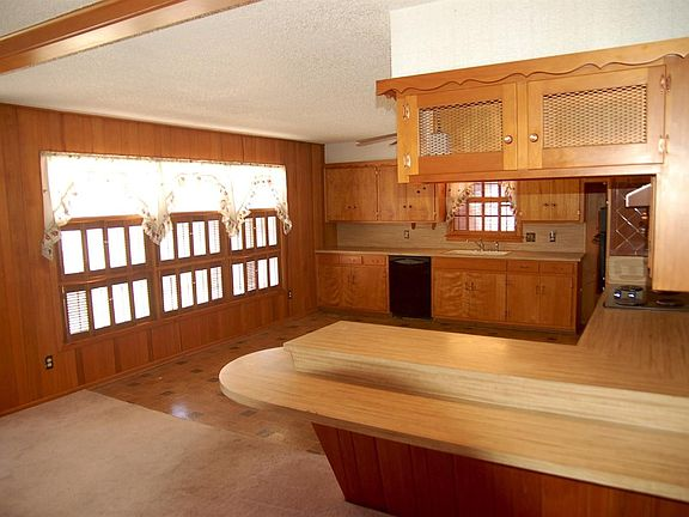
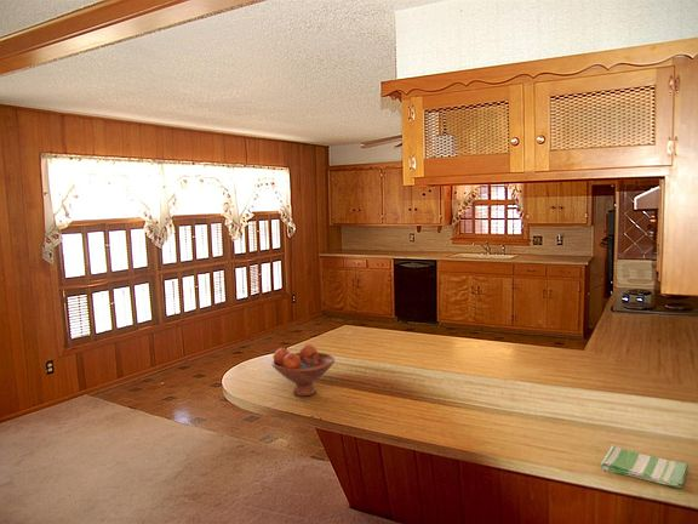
+ fruit bowl [270,343,336,398]
+ dish towel [600,444,690,489]
